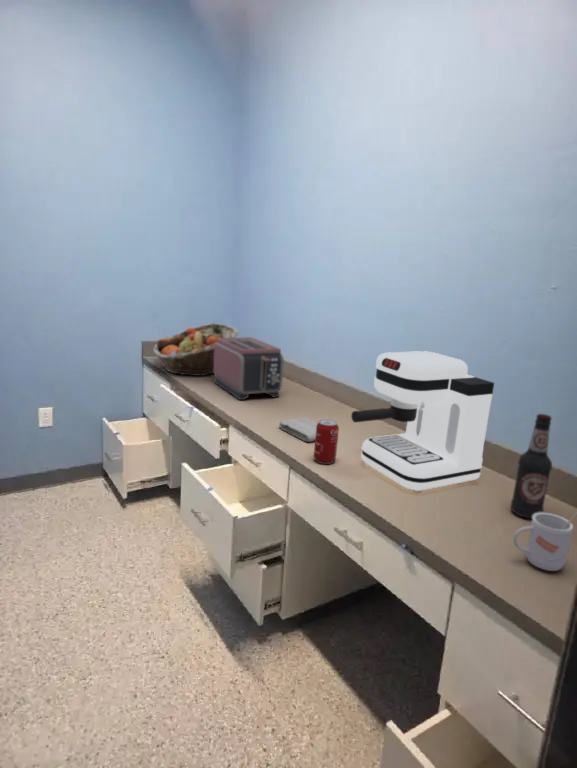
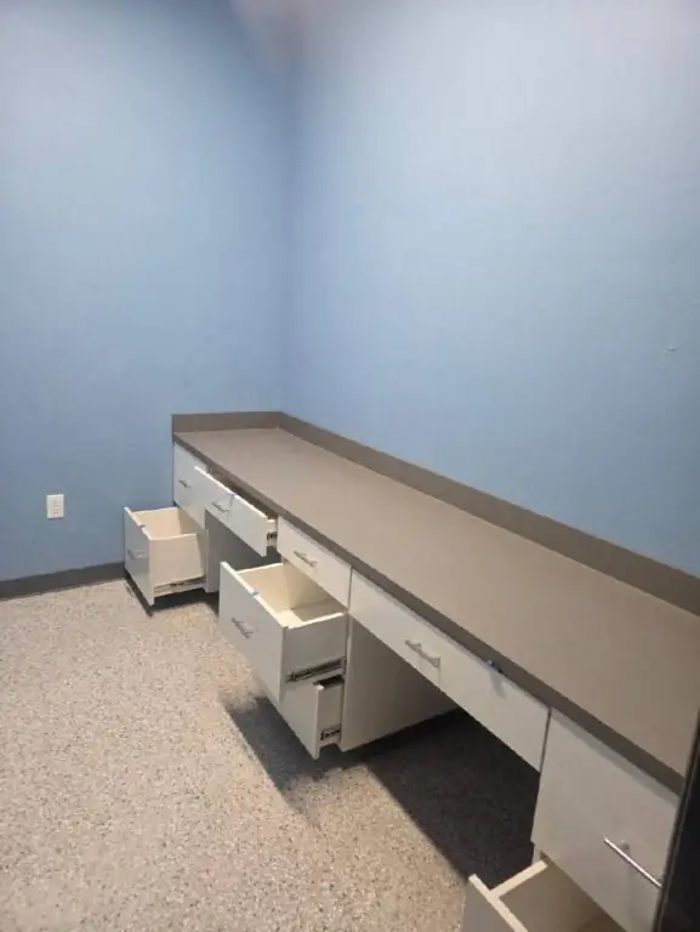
- washcloth [278,416,318,443]
- coffee maker [350,350,495,493]
- beverage can [313,418,340,465]
- bottle [510,413,553,520]
- fruit basket [152,322,240,377]
- toaster [213,336,285,401]
- mug [512,511,577,572]
